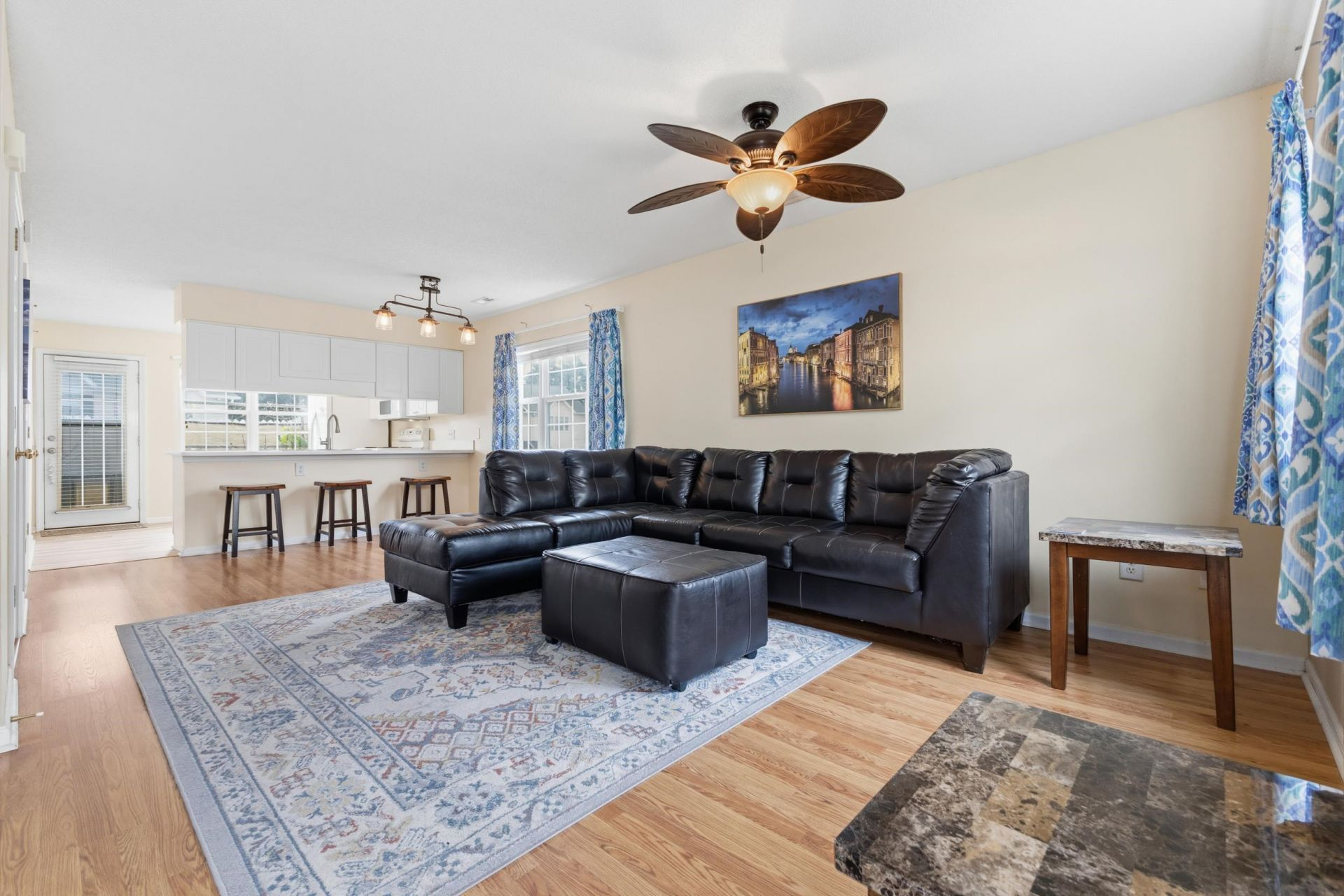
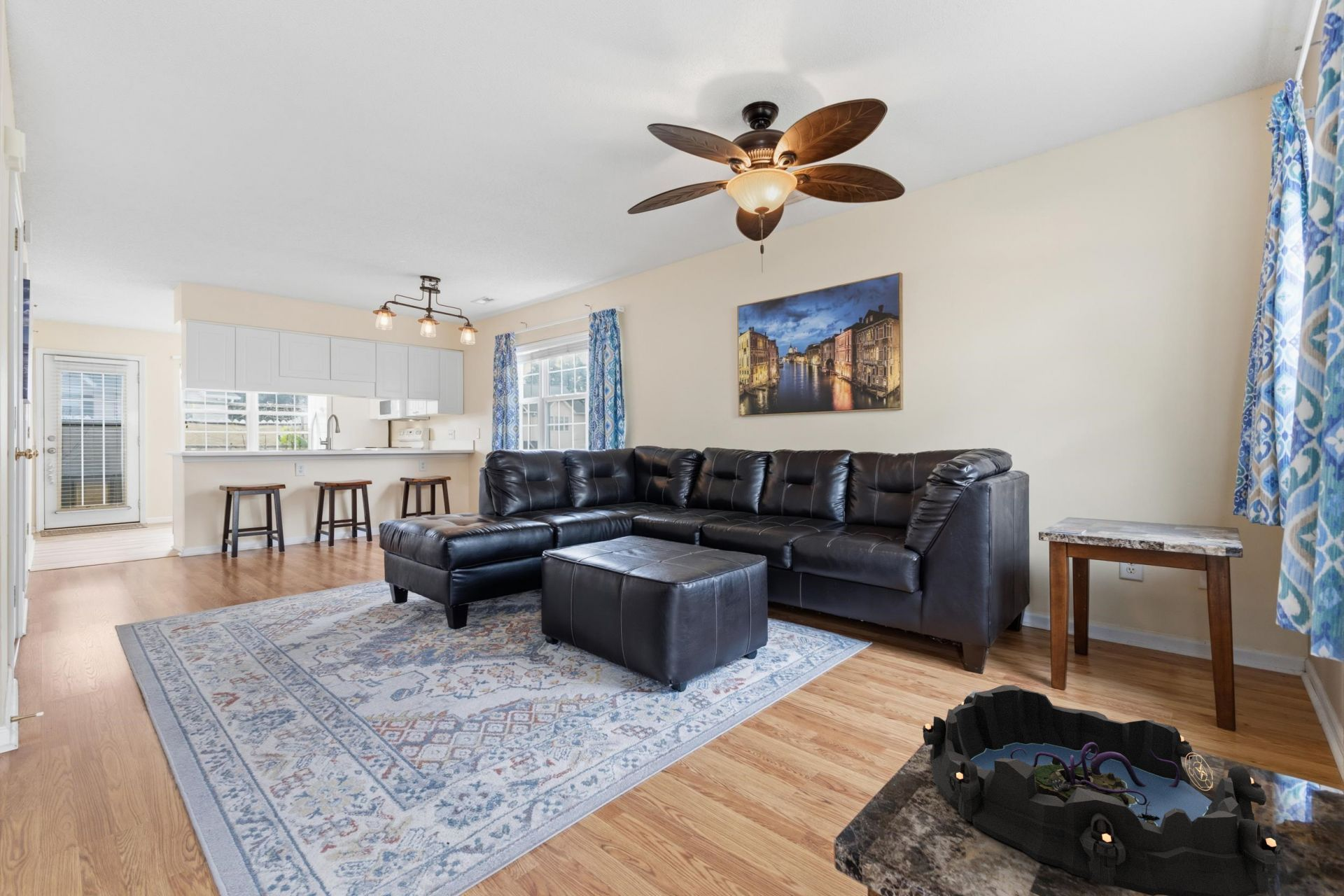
+ decorative bowl [922,685,1281,896]
